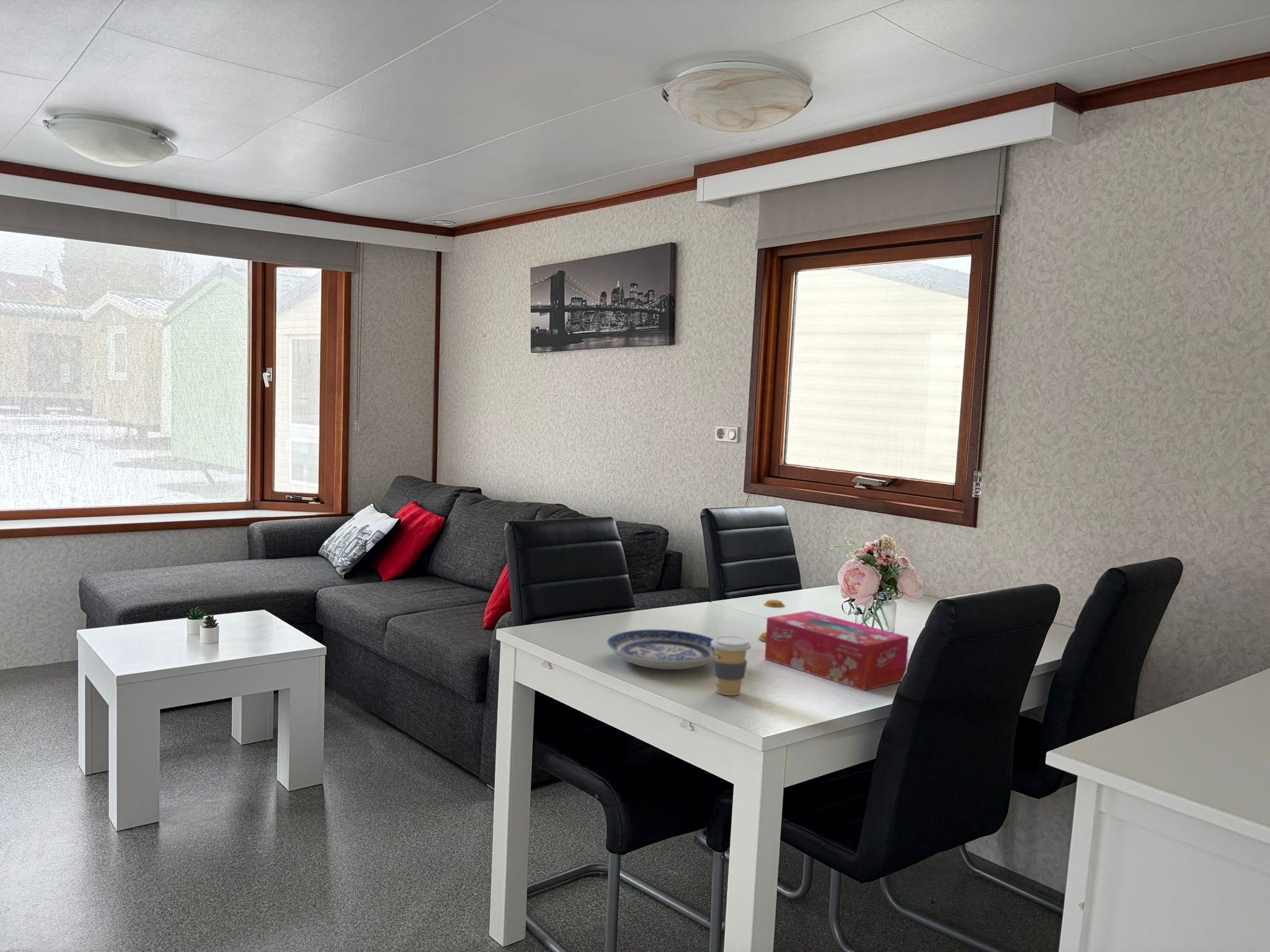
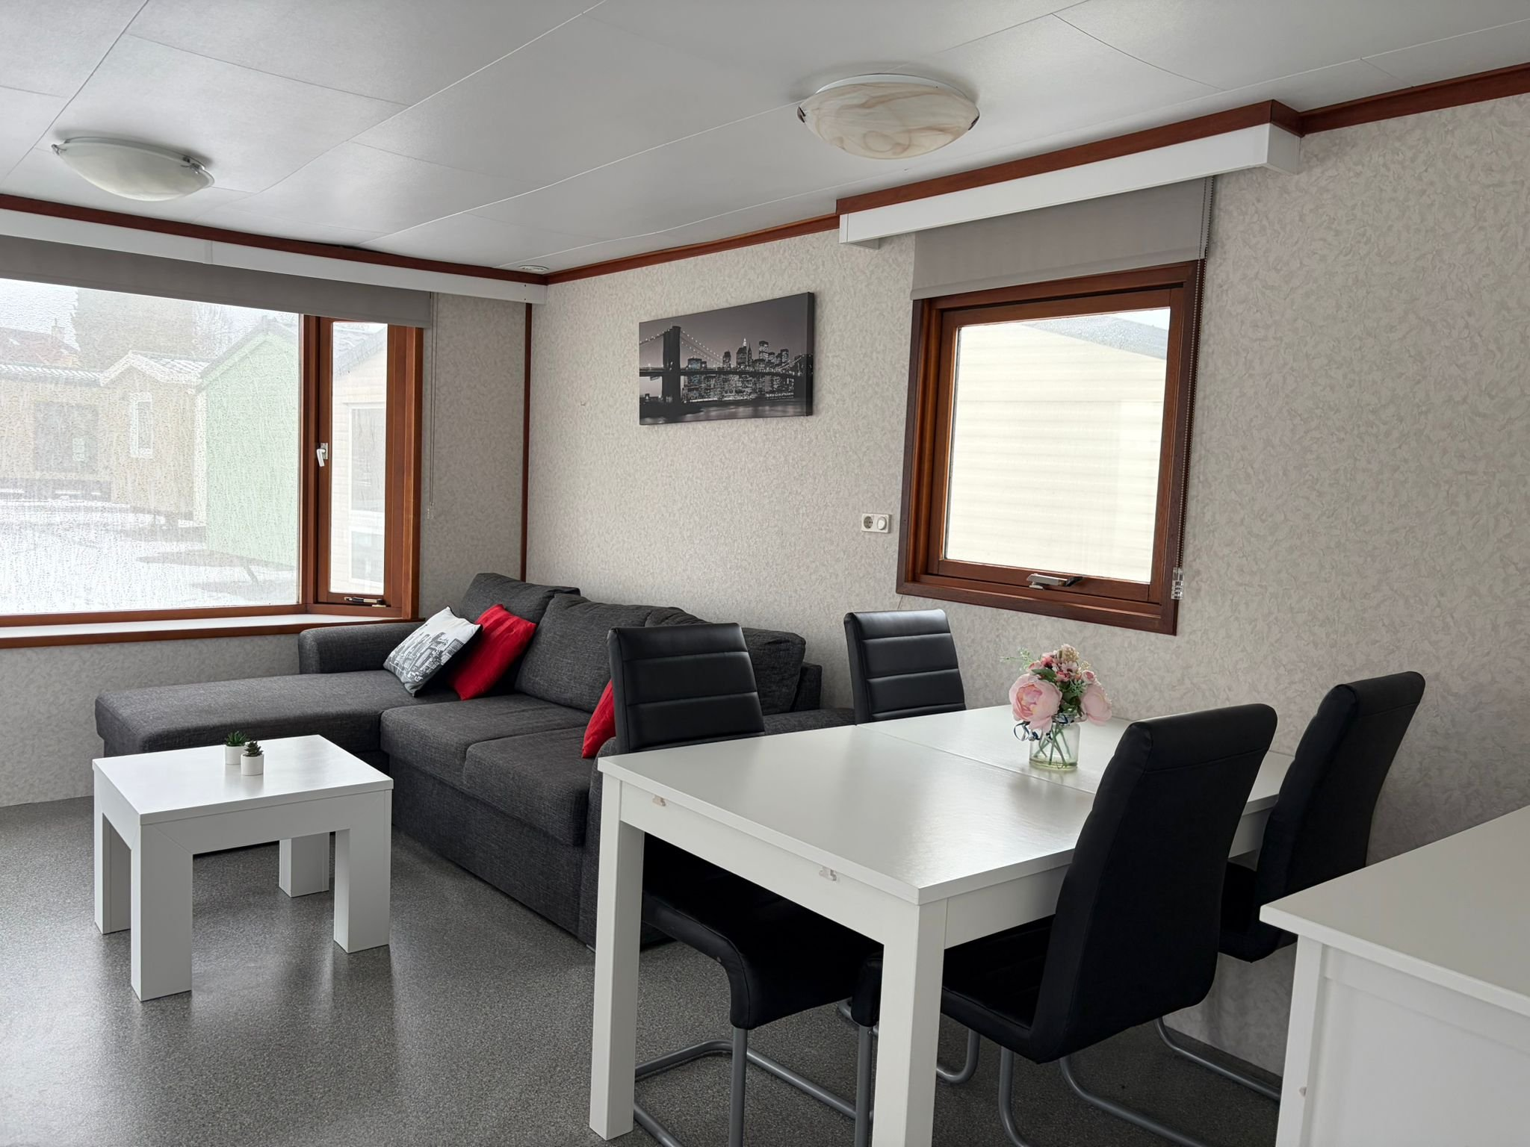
- tissue box [764,610,909,692]
- plate [606,629,715,670]
- salt shaker [758,599,786,642]
- coffee cup [711,635,752,696]
